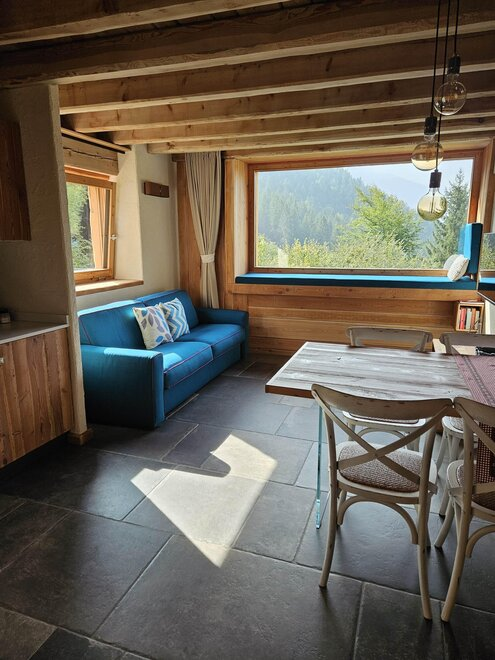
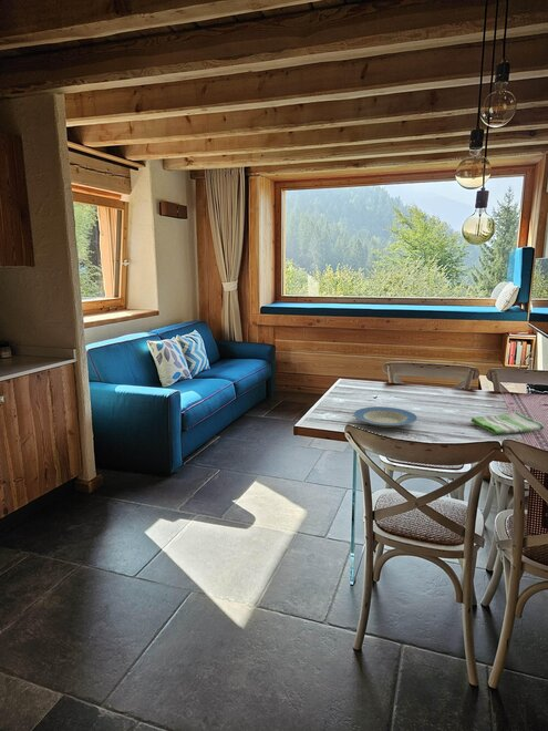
+ plate [352,405,418,429]
+ dish towel [471,411,546,435]
